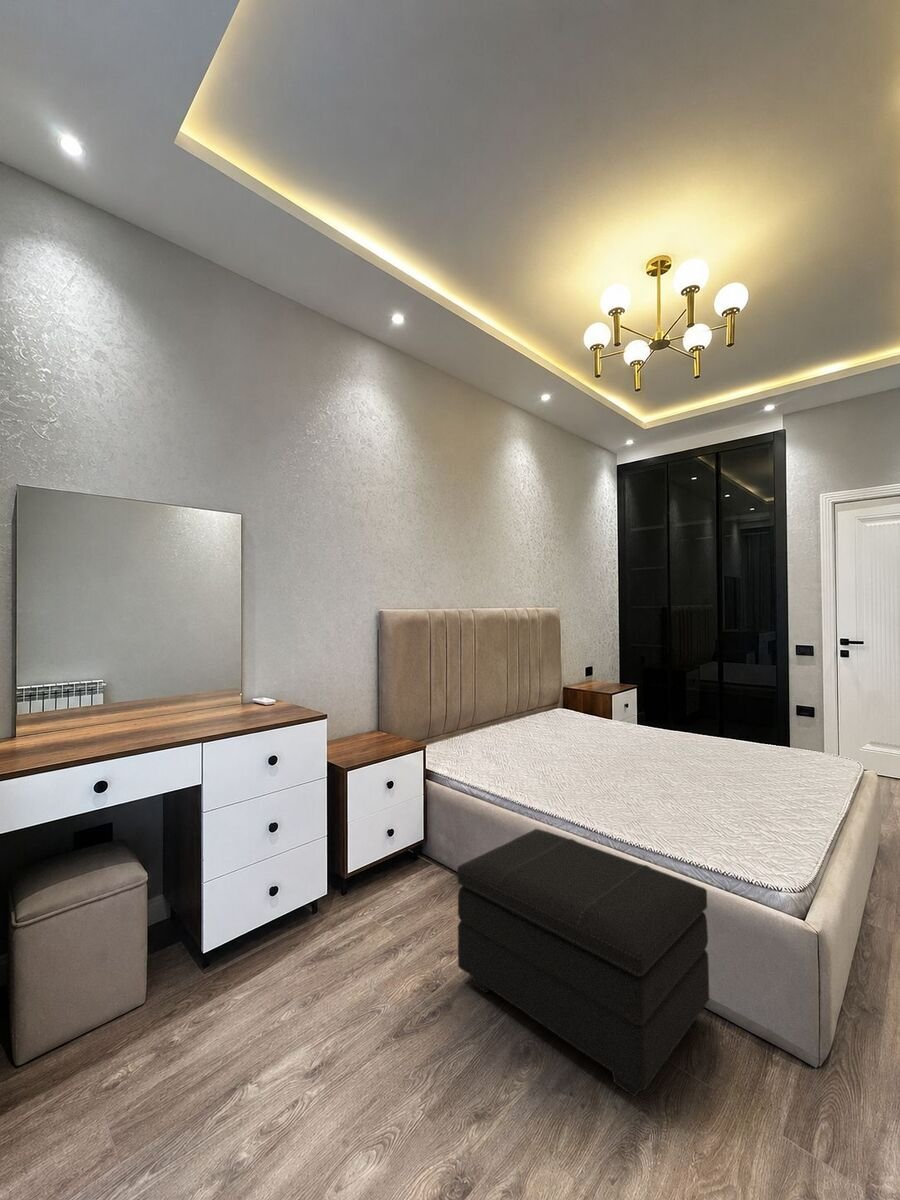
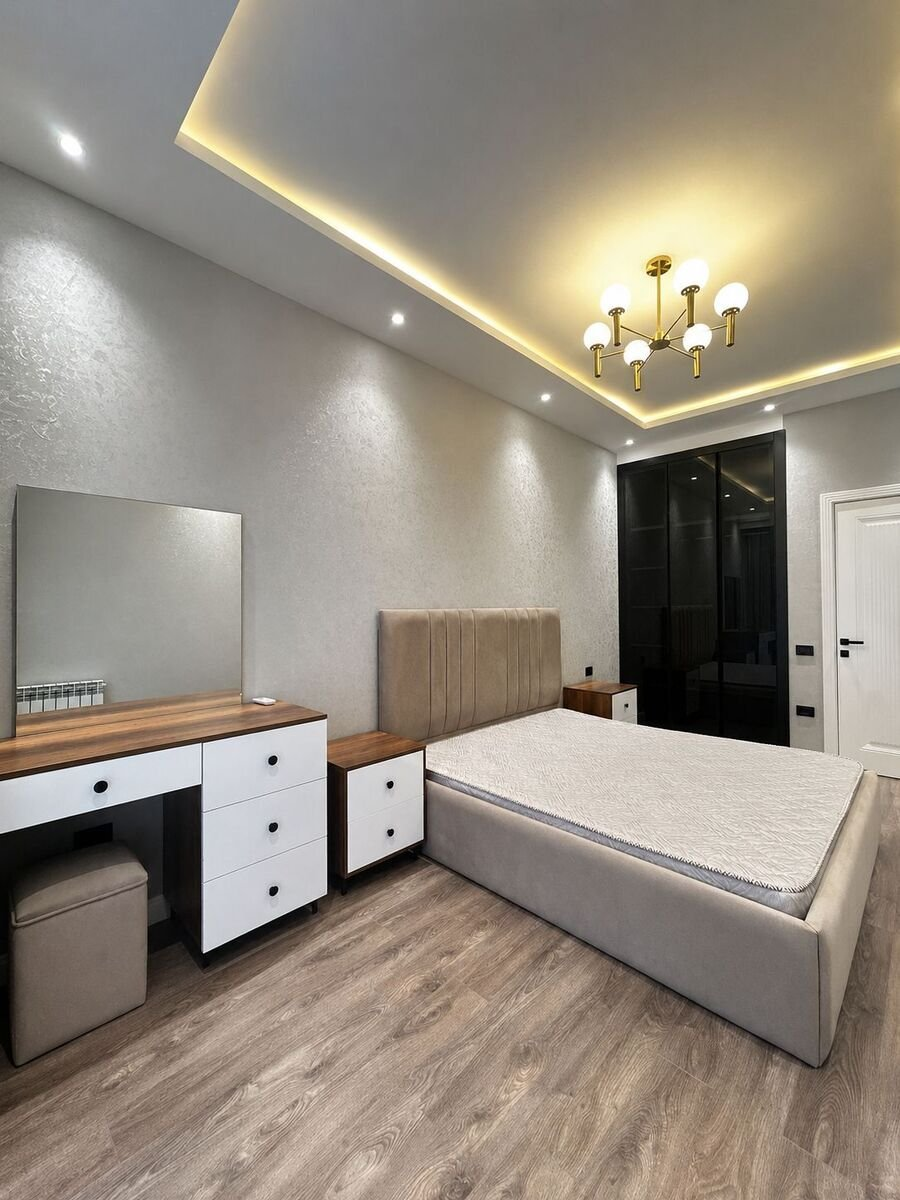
- footstool [456,828,710,1098]
